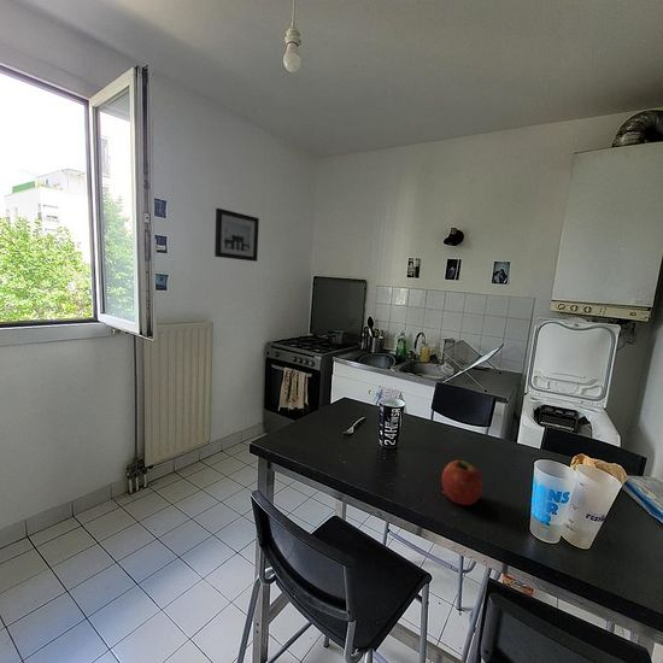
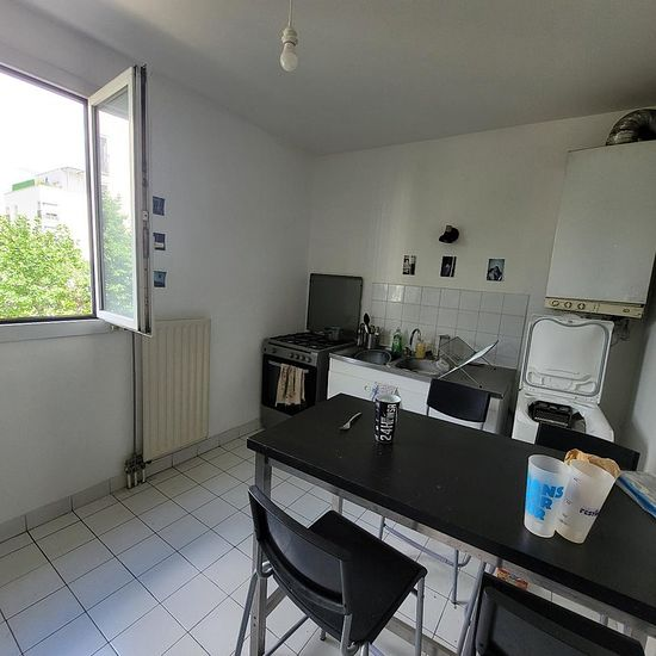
- apple [441,459,483,506]
- wall art [213,207,260,263]
